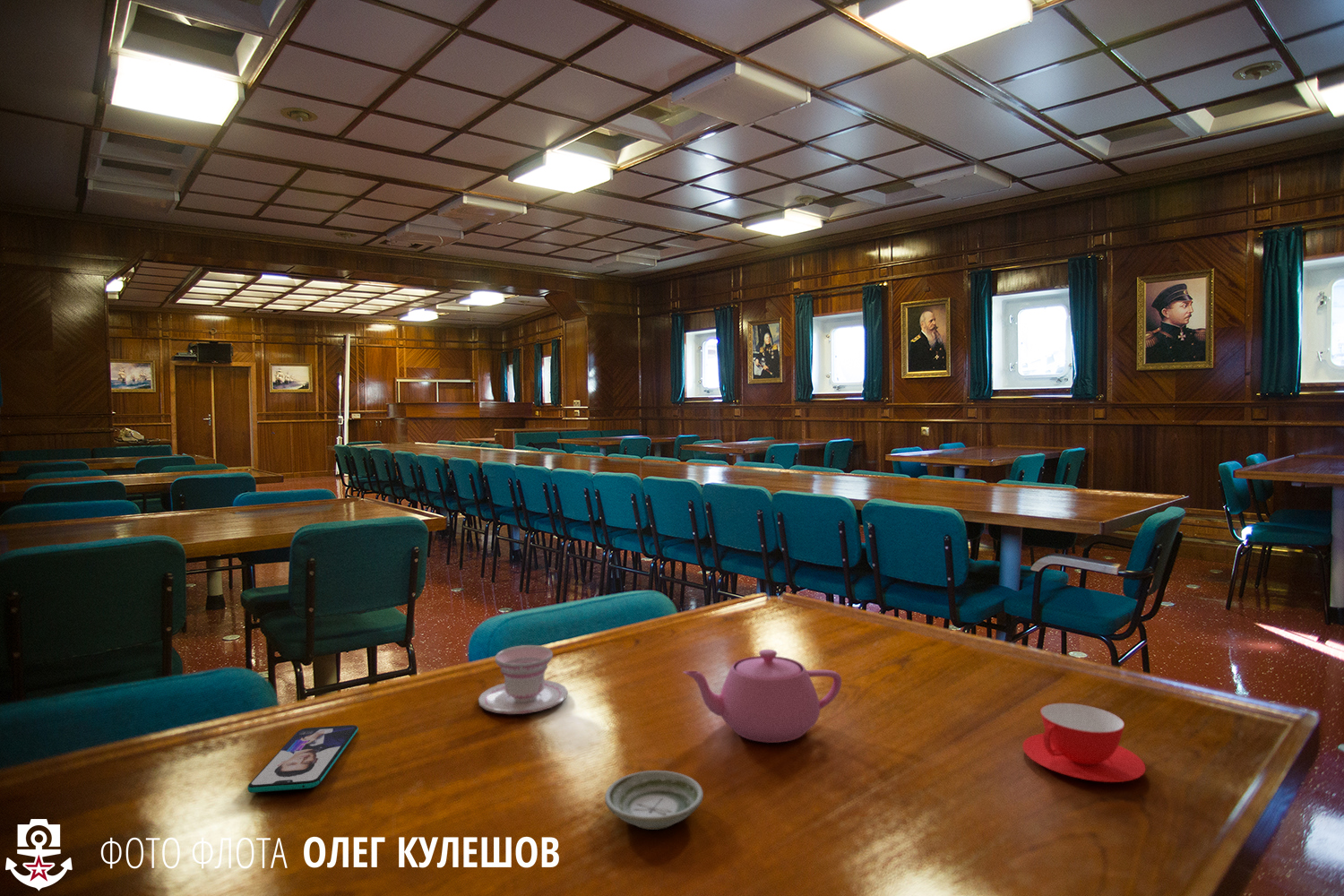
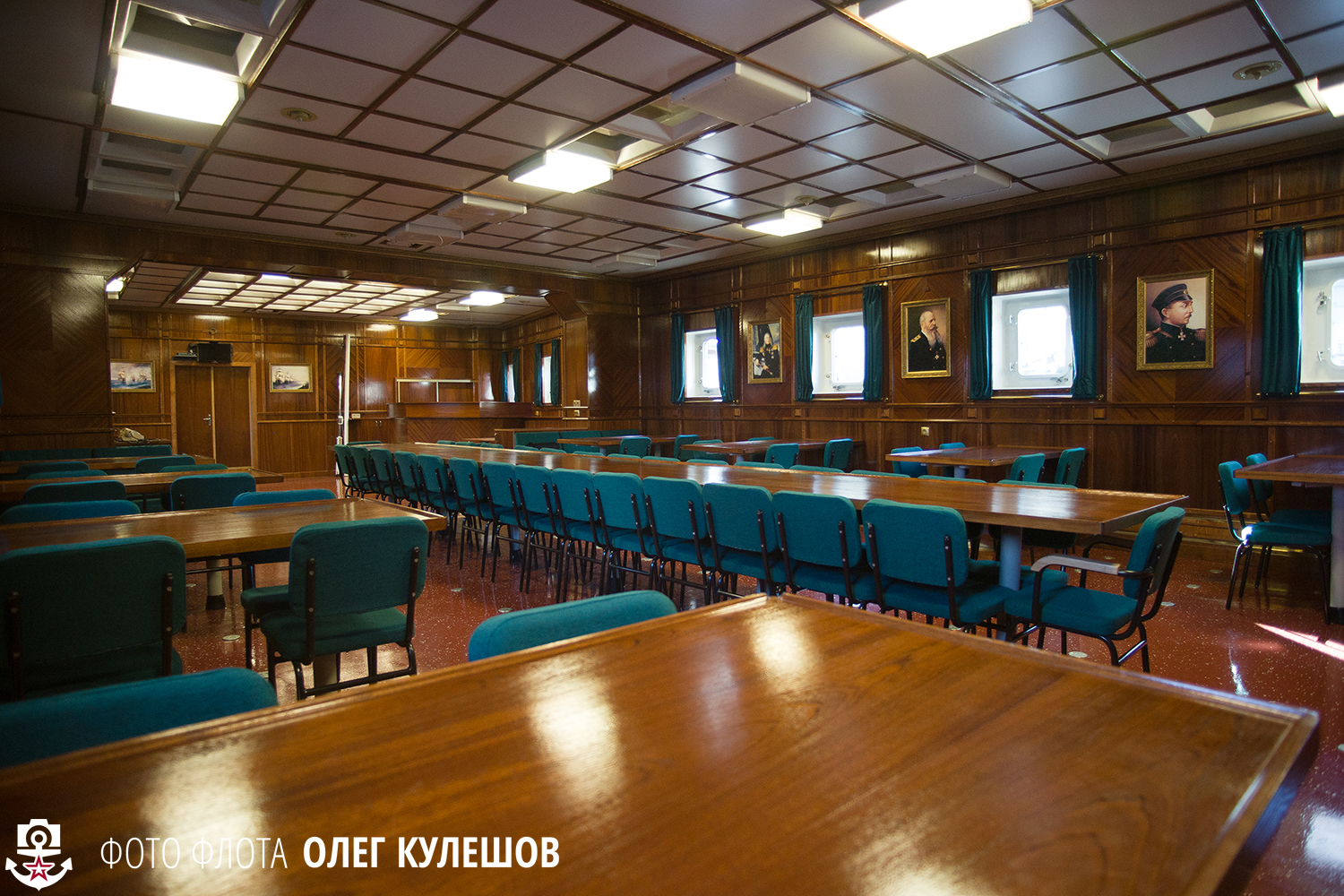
- teacup [478,644,569,715]
- teapot [682,649,842,744]
- teacup [1021,702,1147,783]
- saucer [604,770,704,831]
- smartphone [246,724,359,794]
